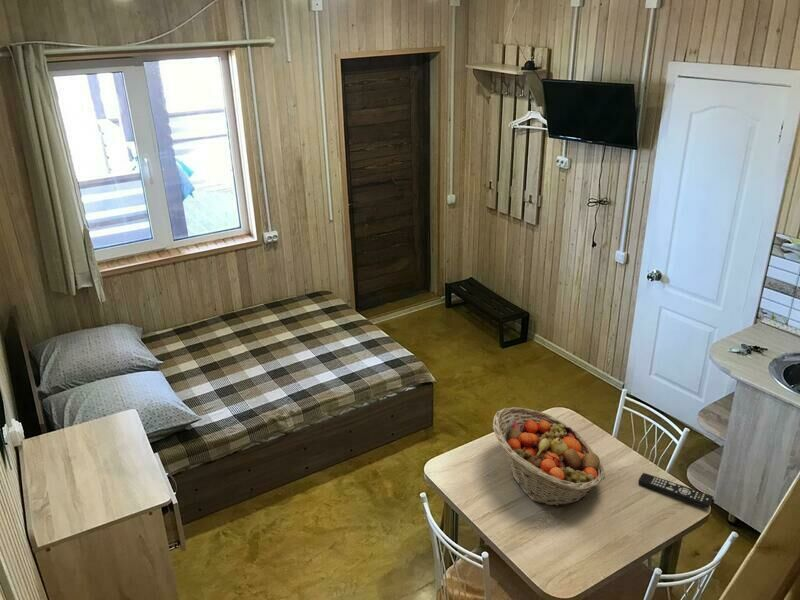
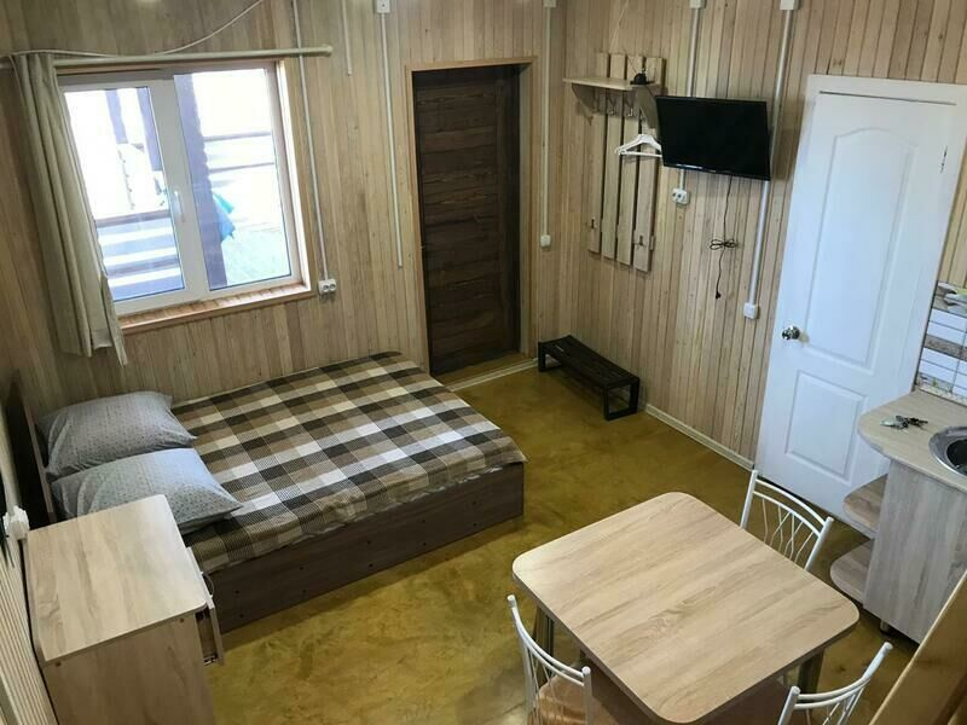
- remote control [638,472,714,509]
- fruit basket [492,406,606,507]
